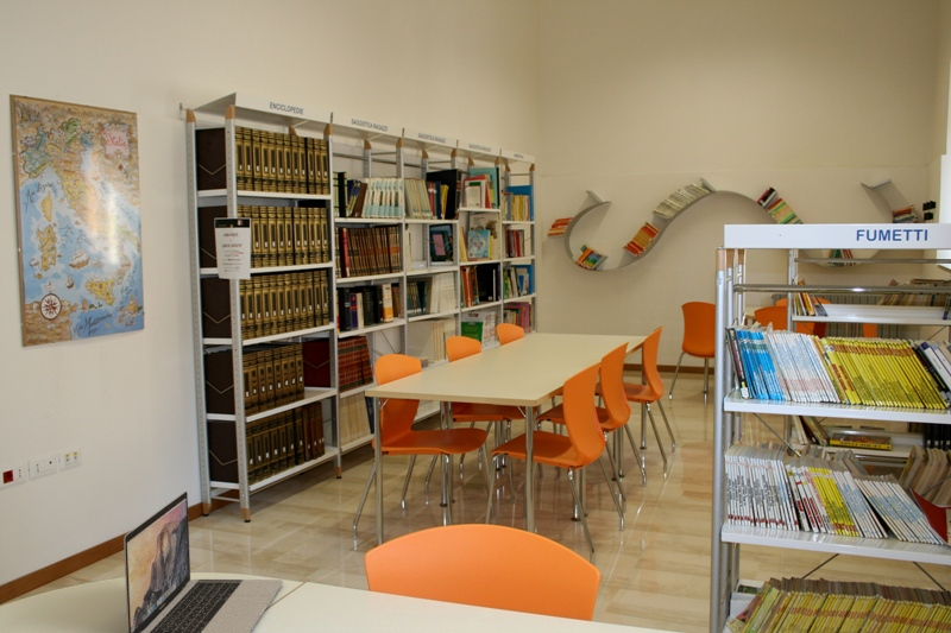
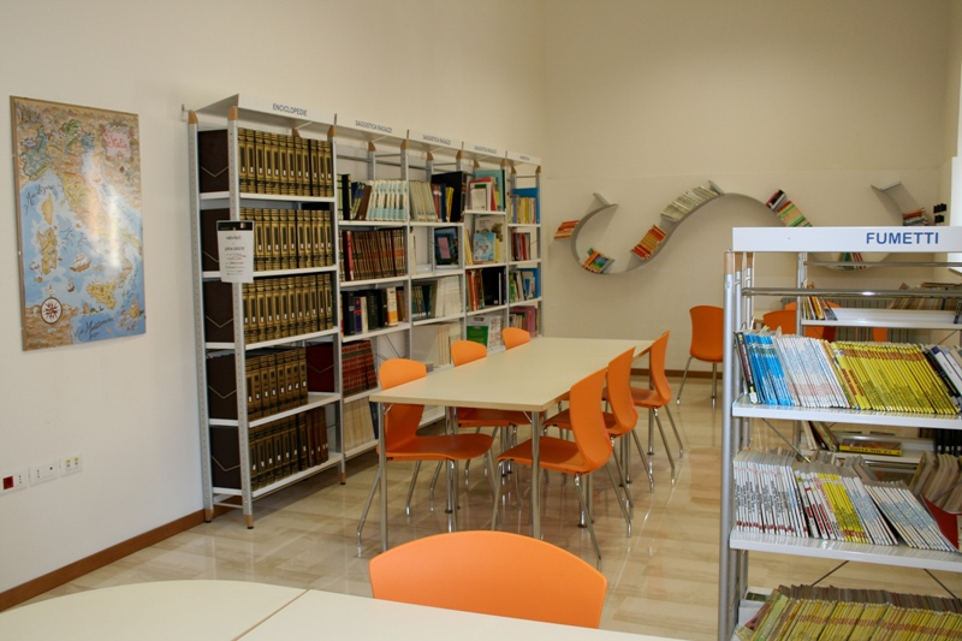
- laptop [122,490,284,633]
